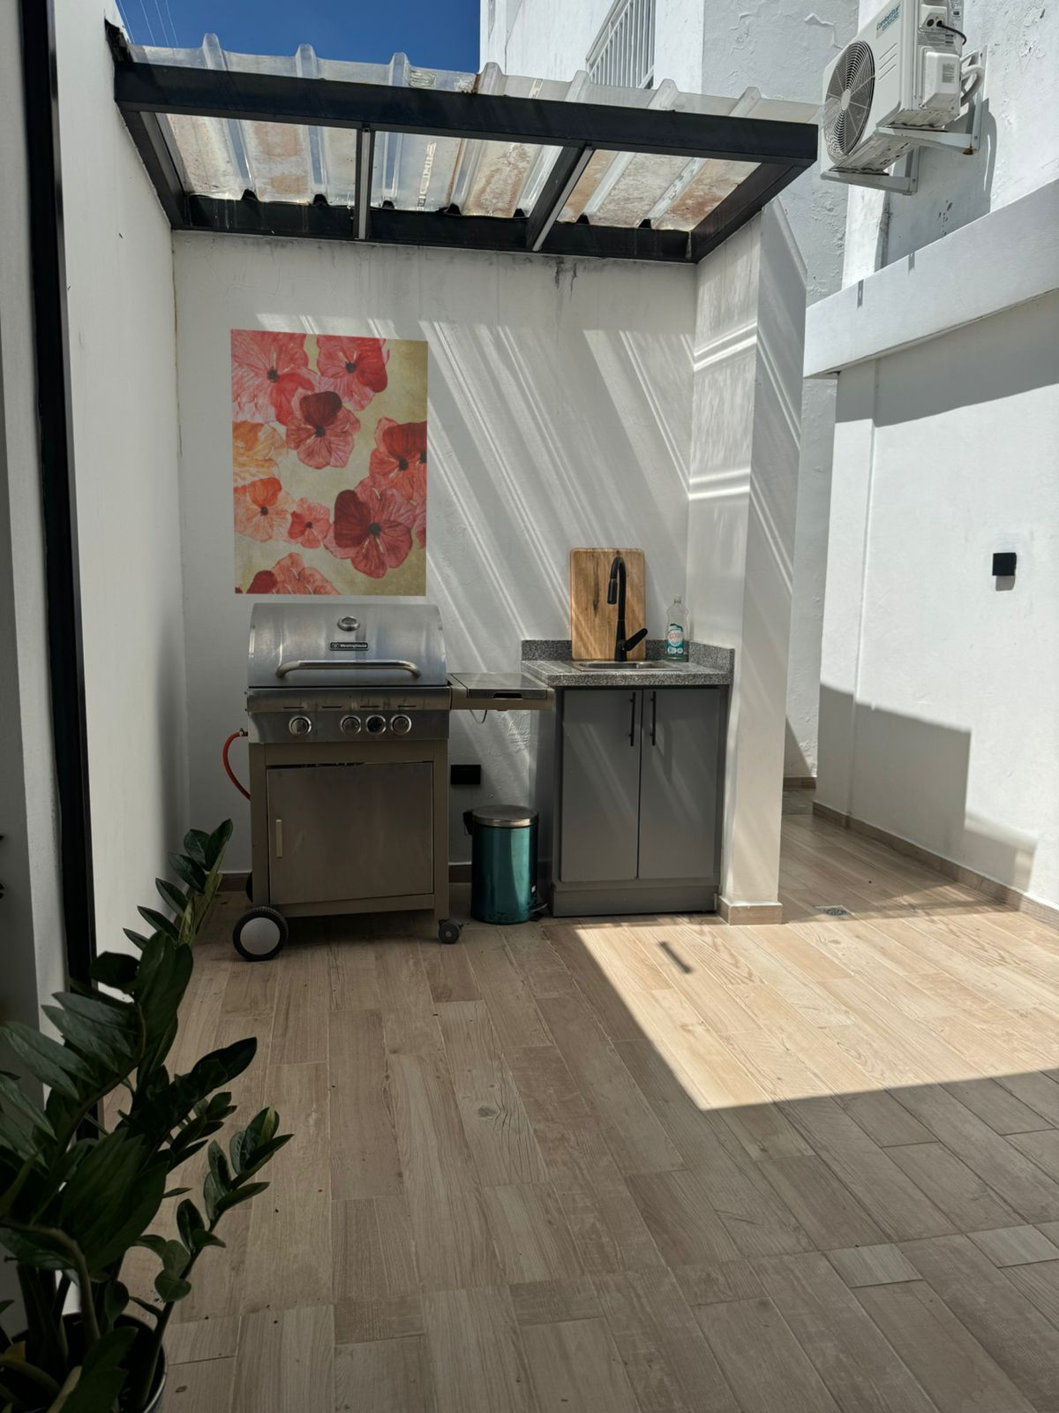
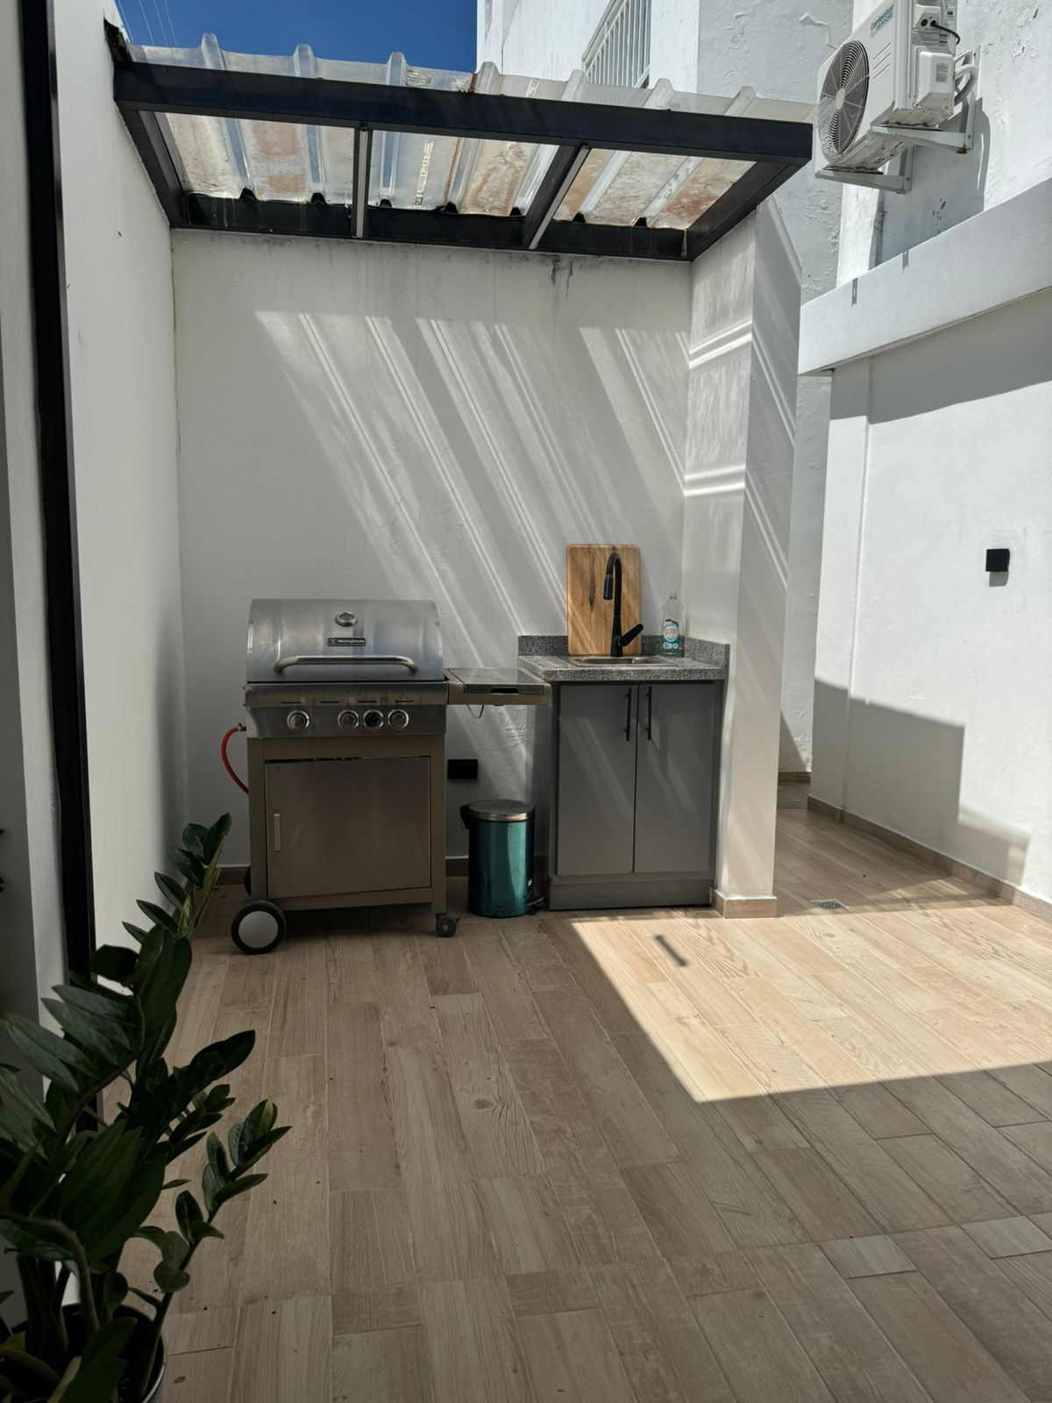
- wall art [229,327,429,597]
